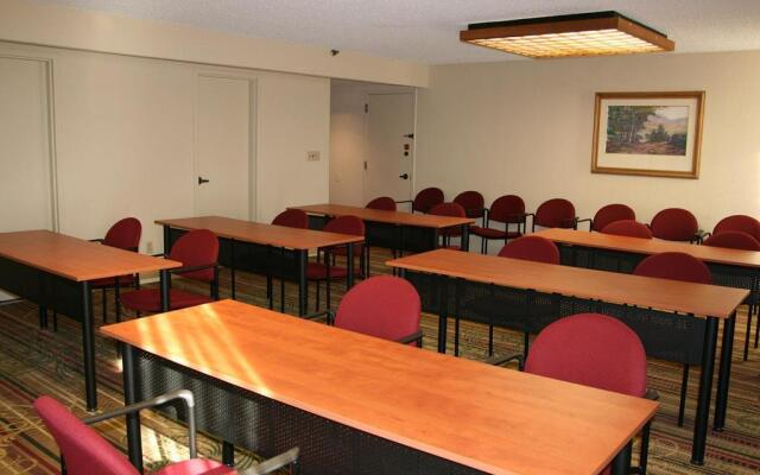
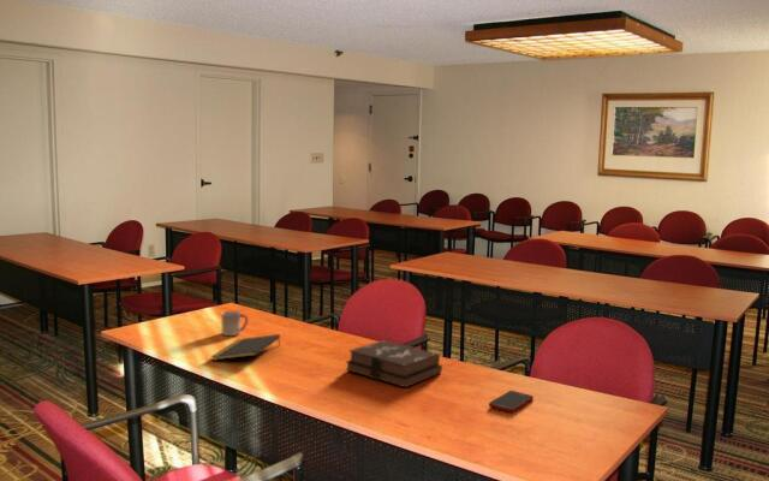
+ notepad [210,333,281,362]
+ cell phone [488,390,535,414]
+ hardback book [344,339,443,388]
+ cup [221,310,249,337]
